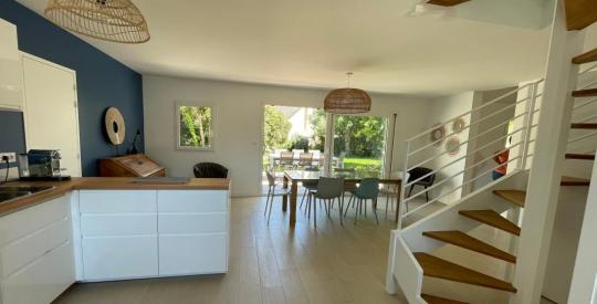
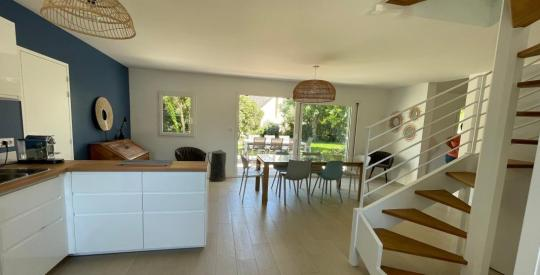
+ trash can [207,149,227,183]
